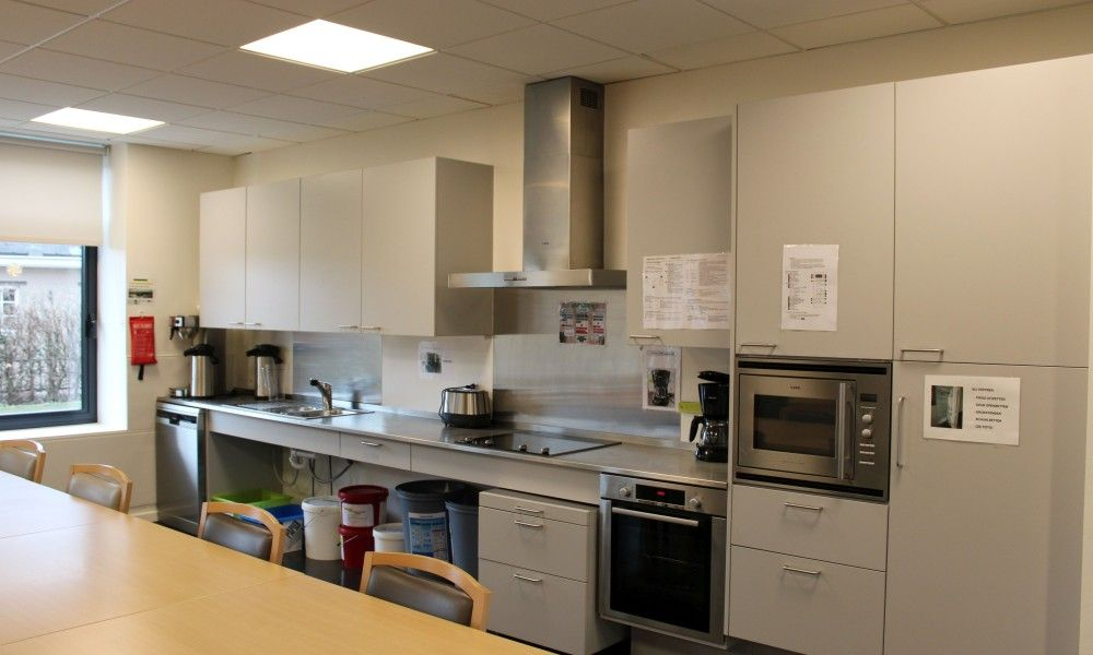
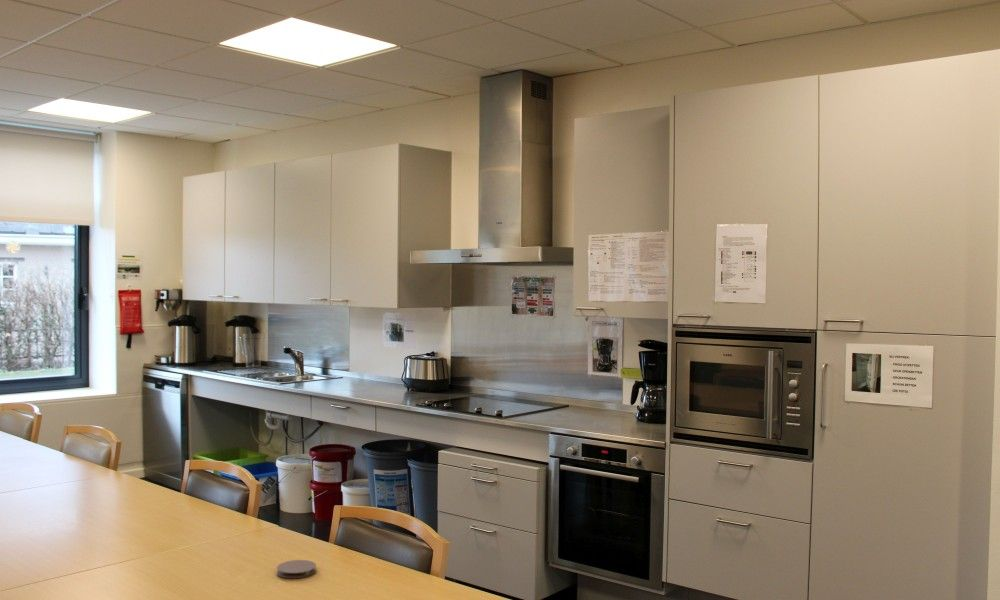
+ coaster [276,559,317,579]
